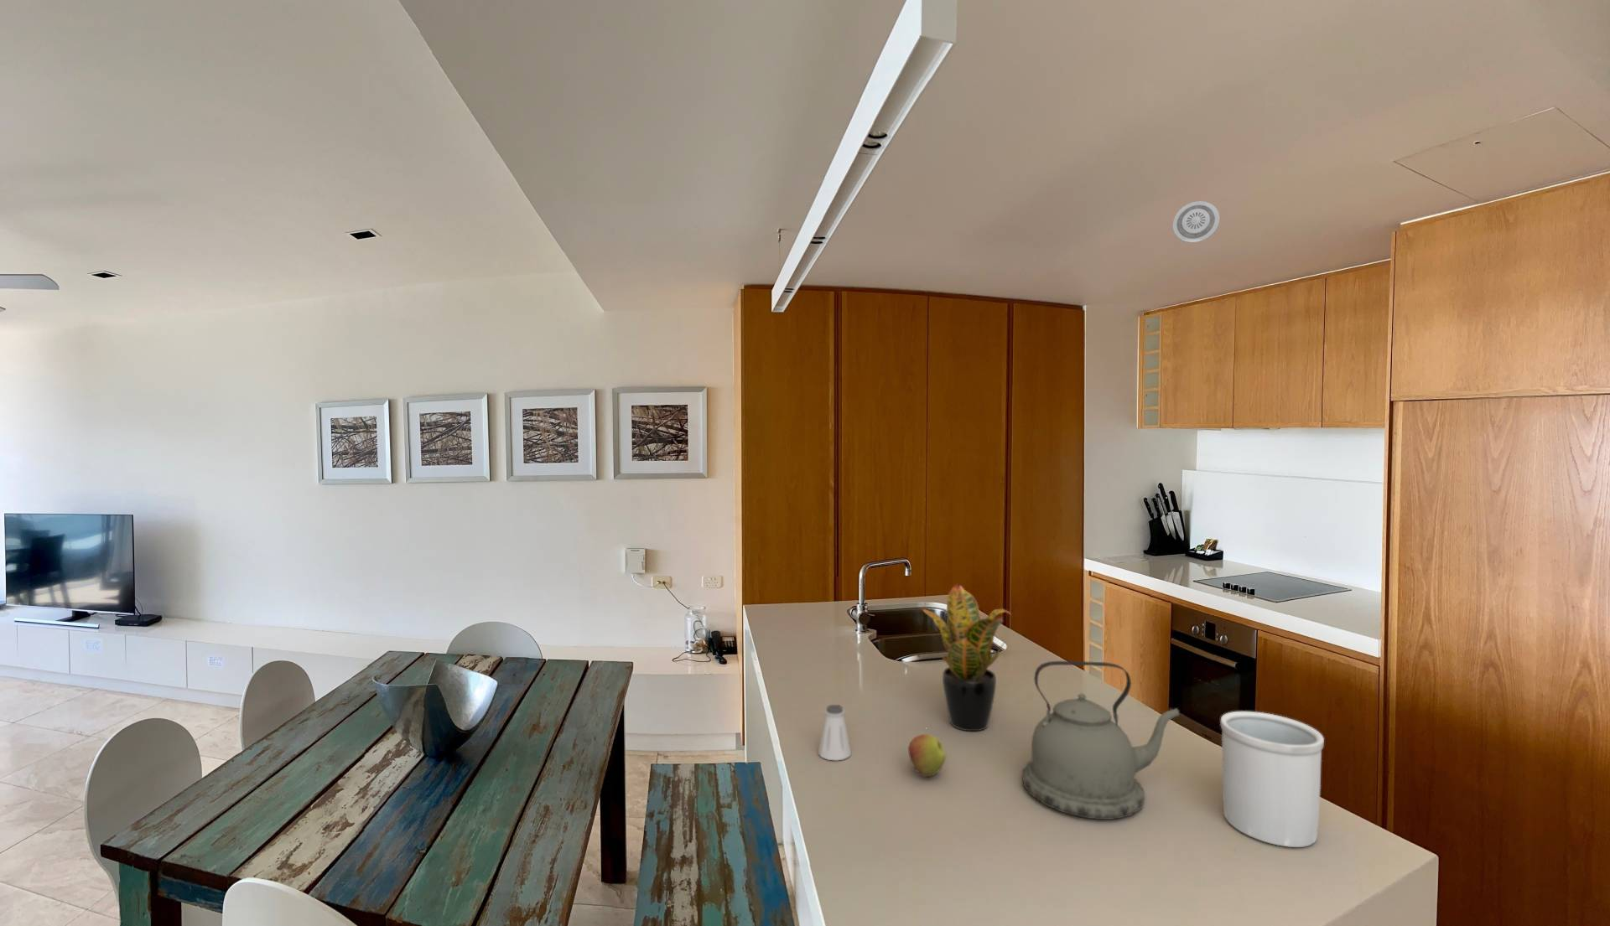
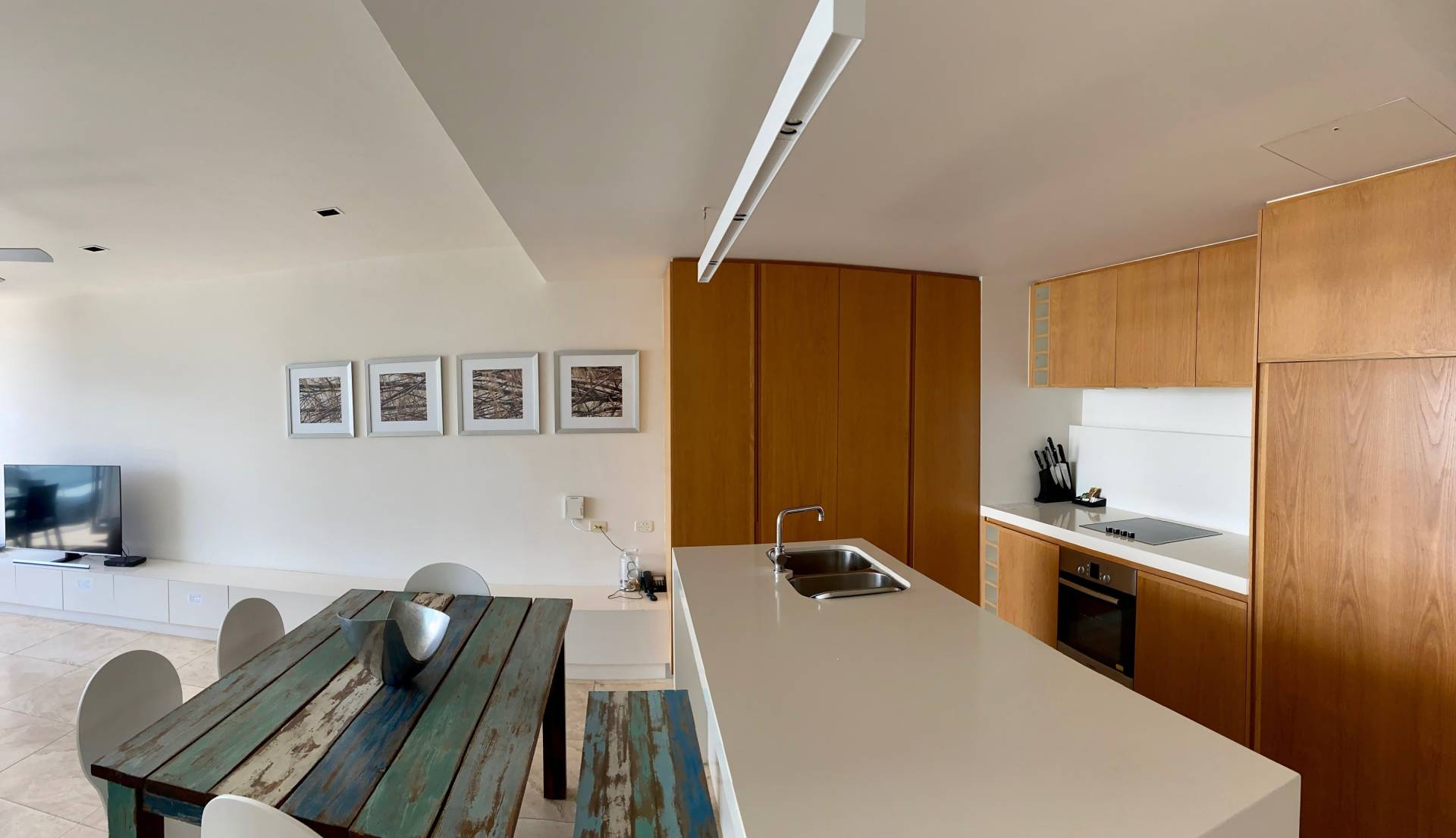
- potted plant [919,583,1014,732]
- kettle [1022,661,1181,820]
- apple [908,734,947,778]
- saltshaker [817,704,851,761]
- utensil holder [1220,711,1325,848]
- smoke detector [1171,200,1220,244]
